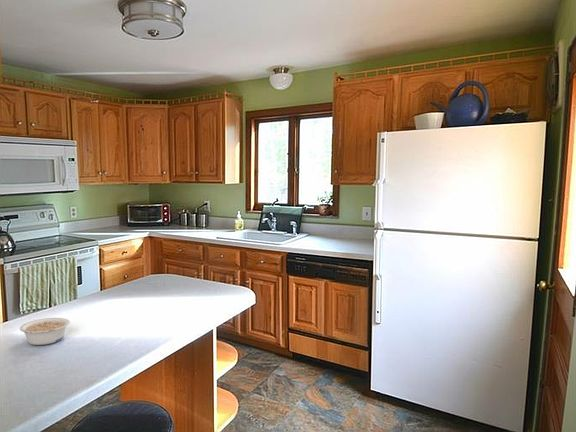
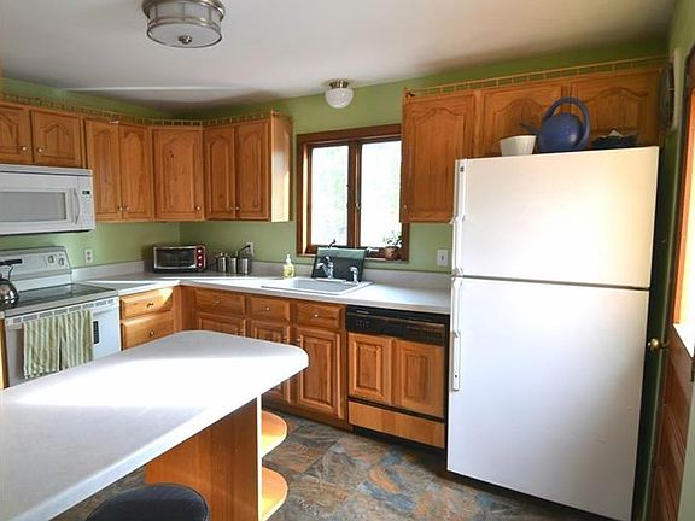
- legume [19,317,71,346]
